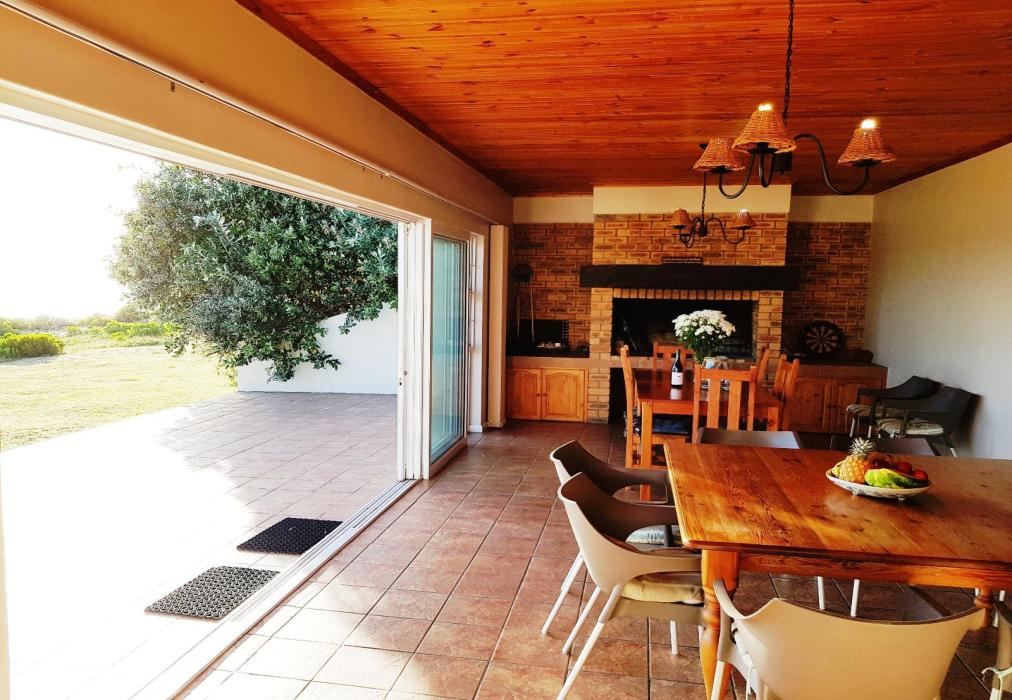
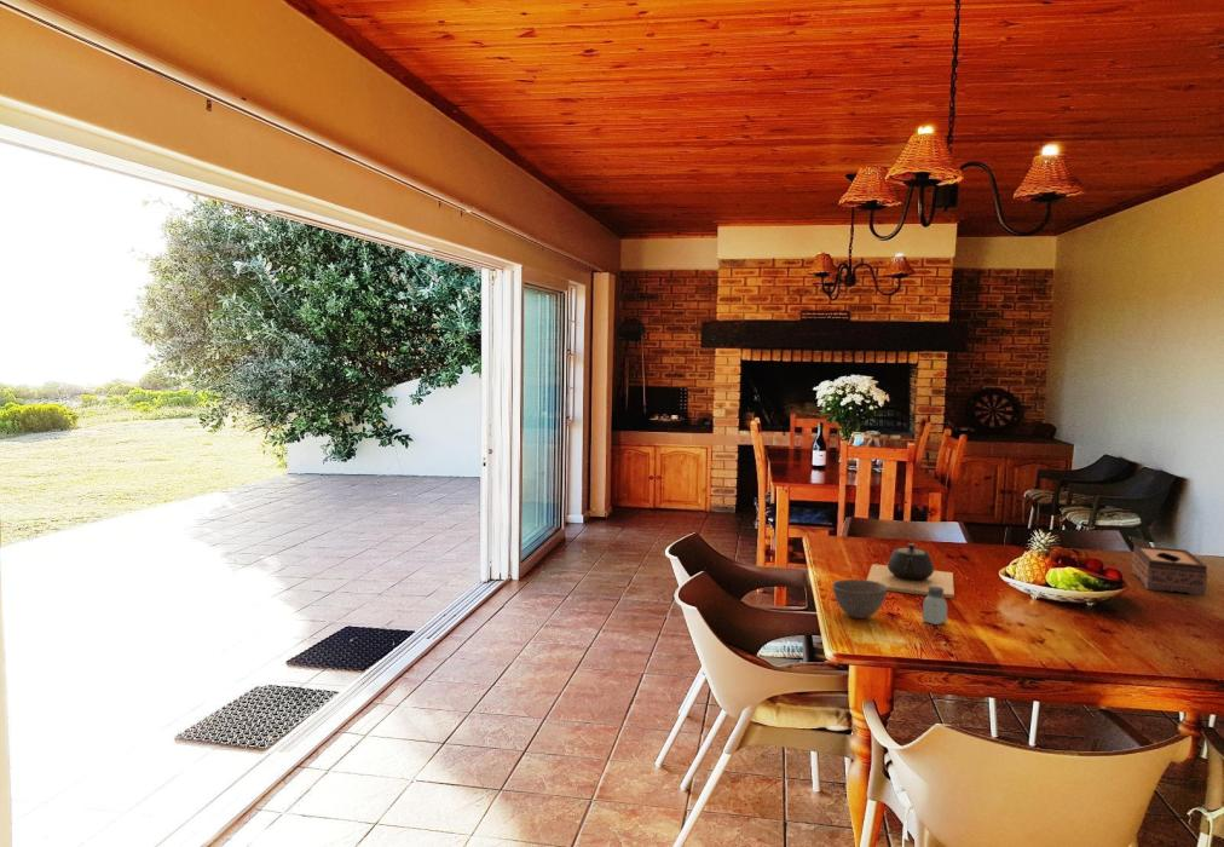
+ saltshaker [922,587,948,626]
+ tissue box [1131,544,1208,597]
+ bowl [831,578,888,620]
+ teapot [866,542,955,599]
